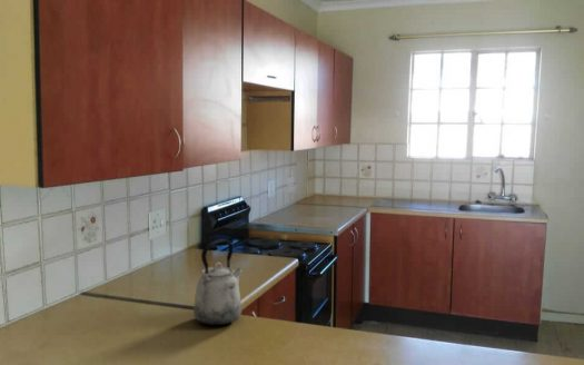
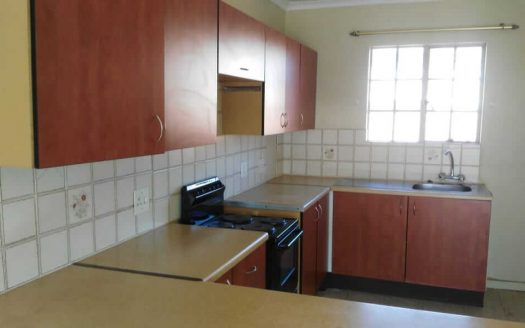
- kettle [192,238,244,326]
